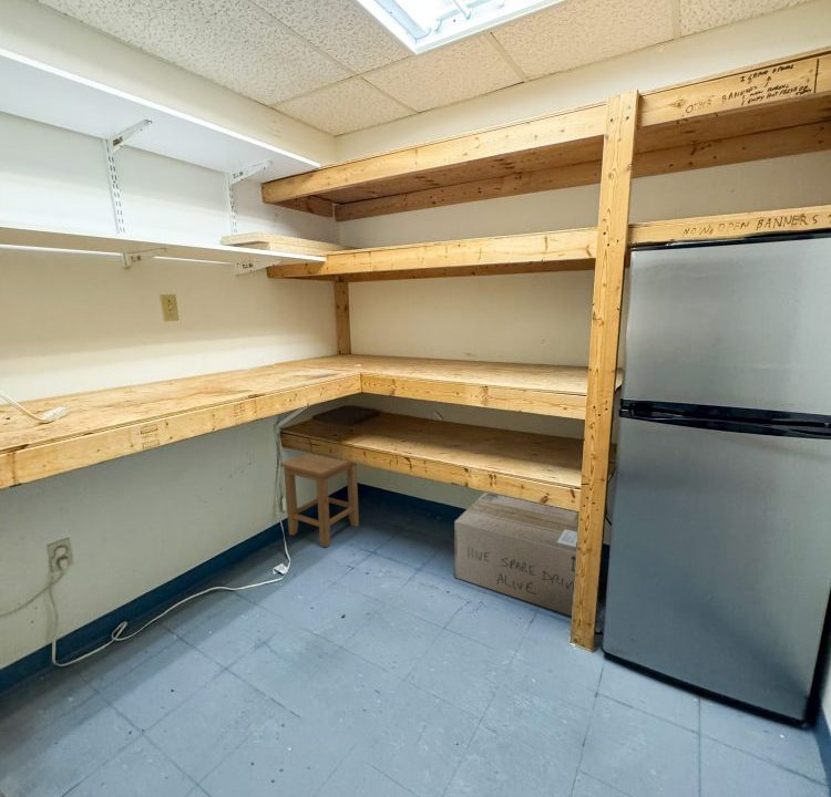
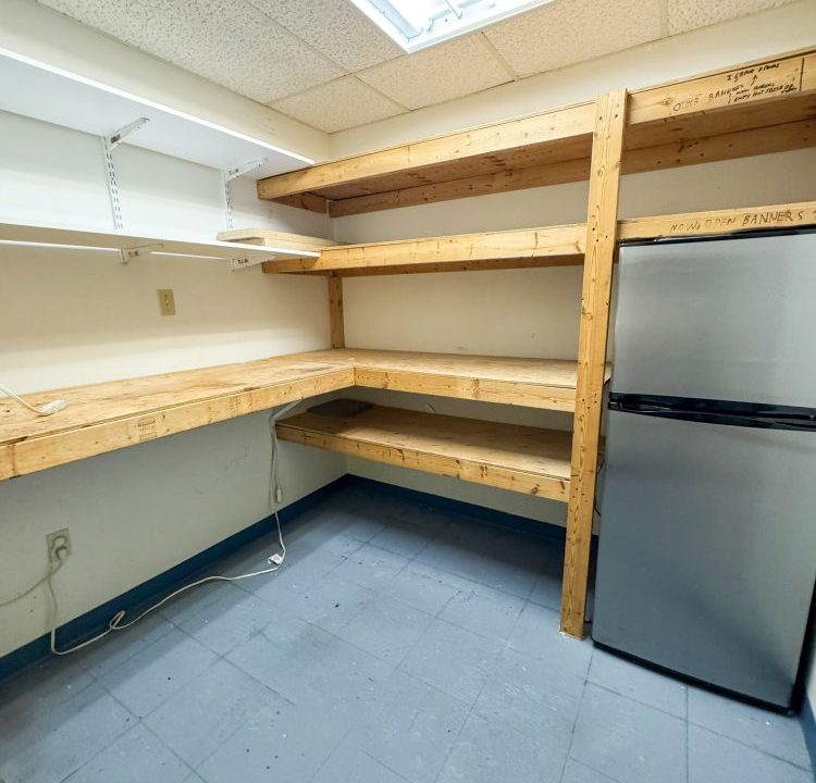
- cardboard box [453,491,578,617]
- stool [279,453,360,548]
